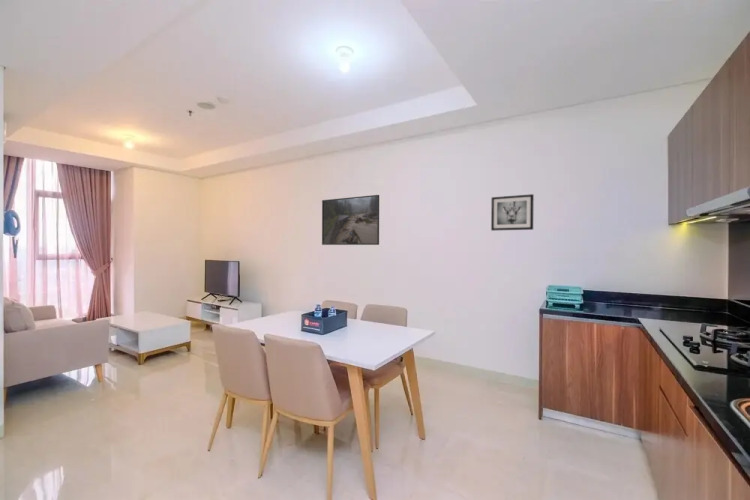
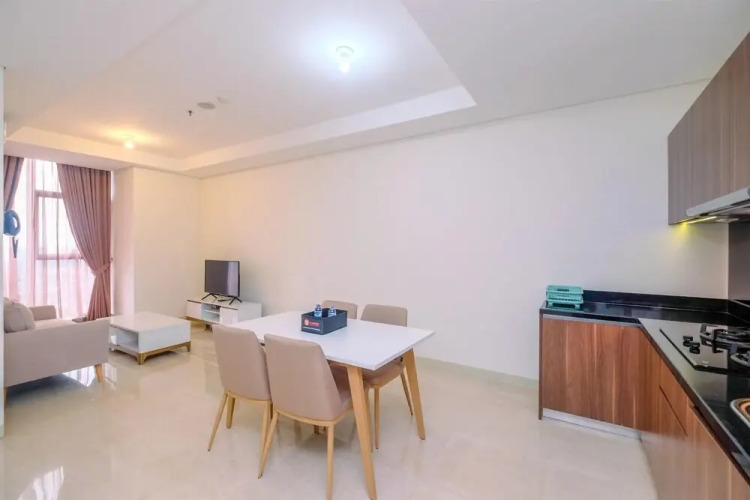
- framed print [321,194,380,246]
- wall art [490,193,535,232]
